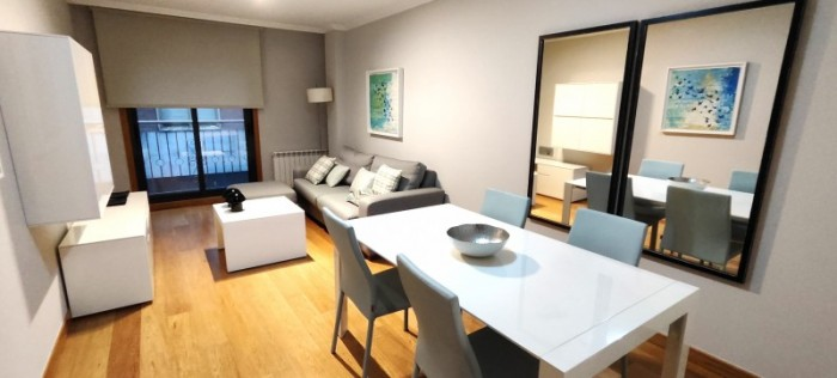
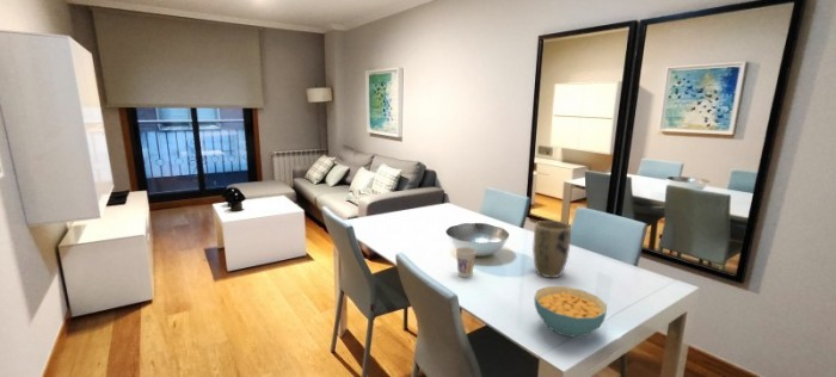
+ cereal bowl [533,285,608,338]
+ plant pot [531,220,572,279]
+ cup [455,246,478,278]
